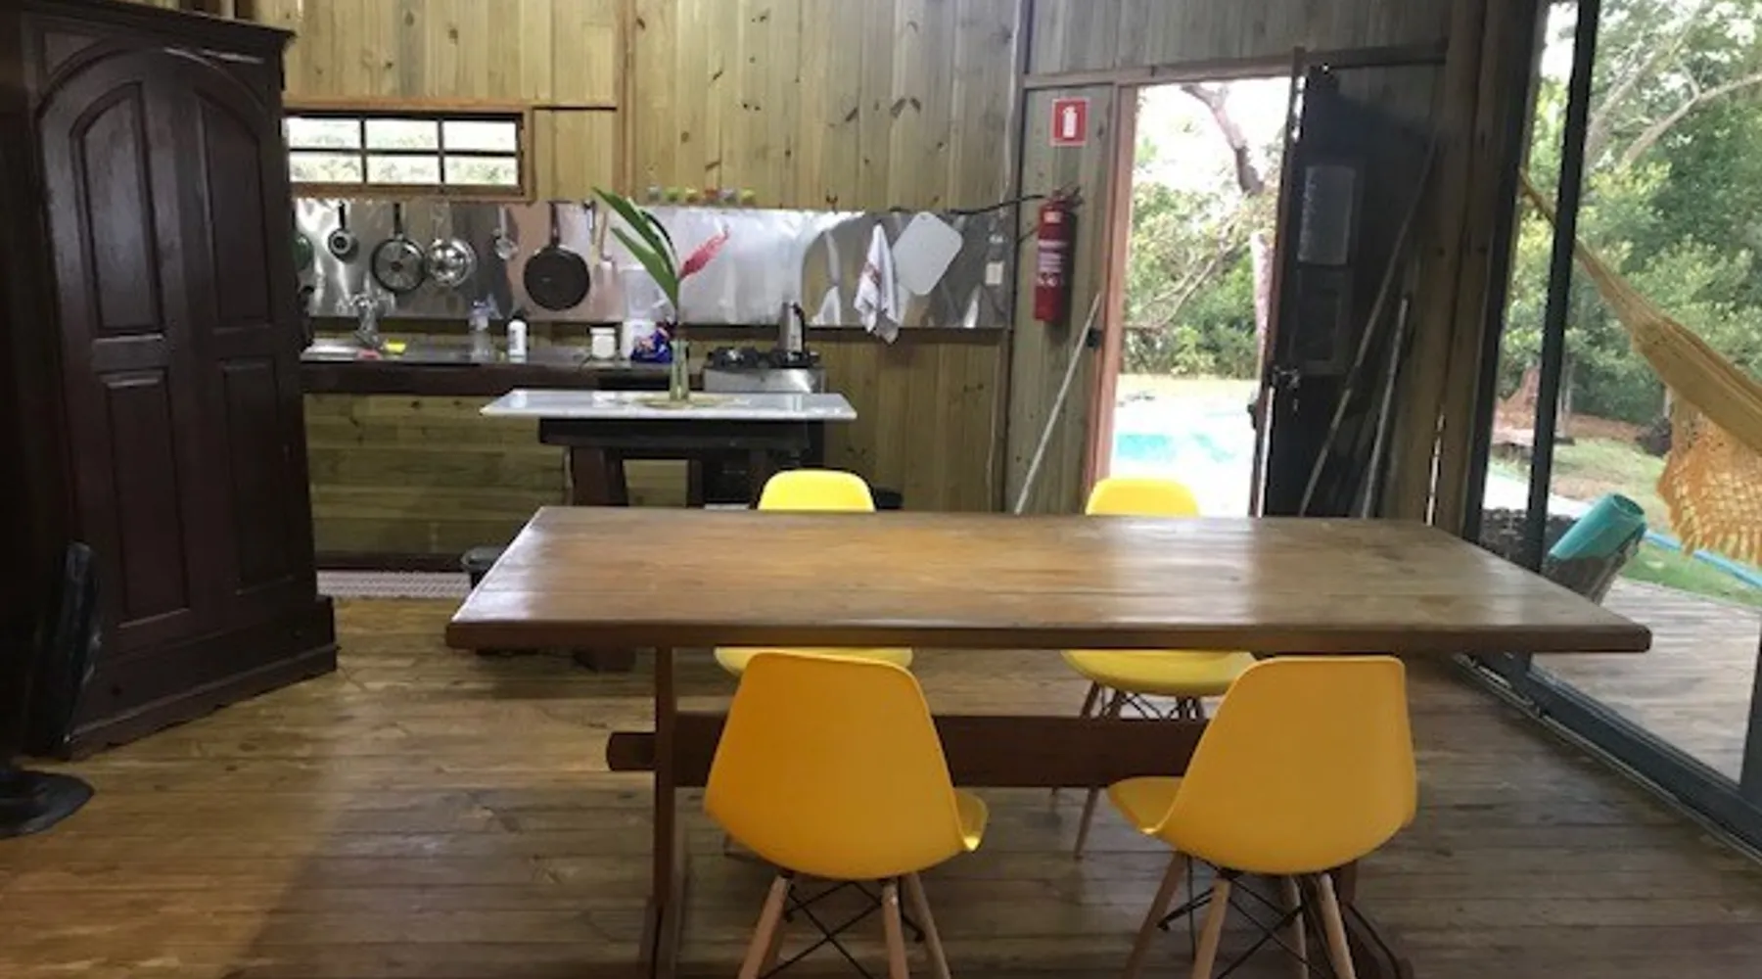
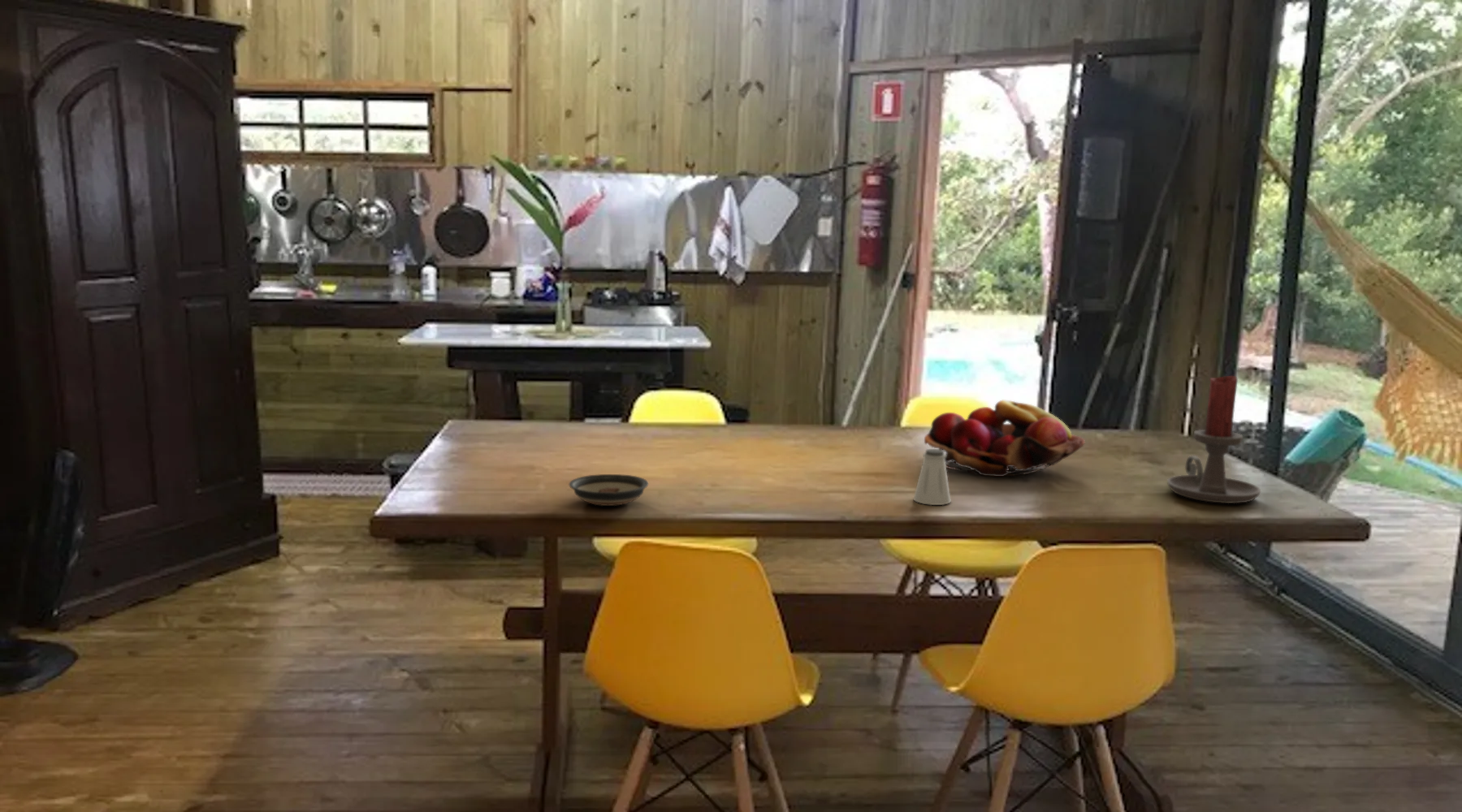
+ saucer [569,473,649,507]
+ saltshaker [913,448,952,506]
+ fruit basket [923,400,1086,477]
+ candle holder [1166,375,1261,504]
